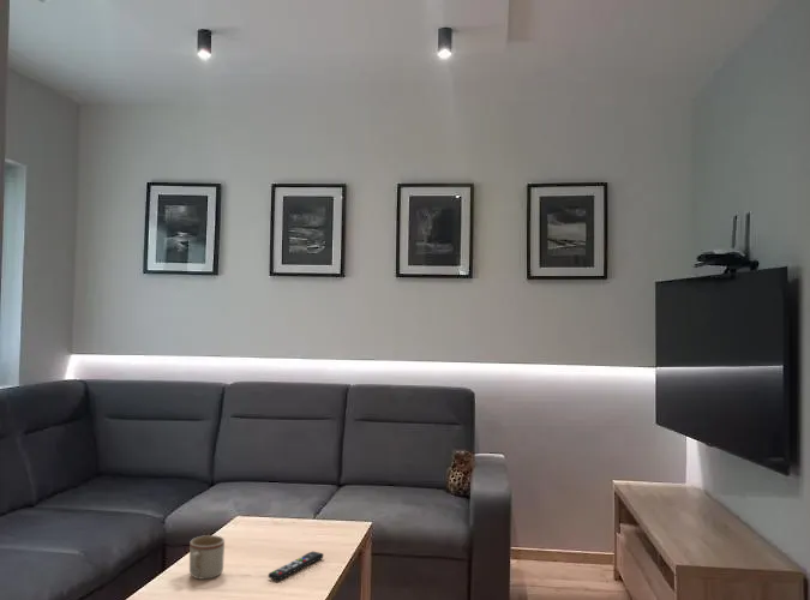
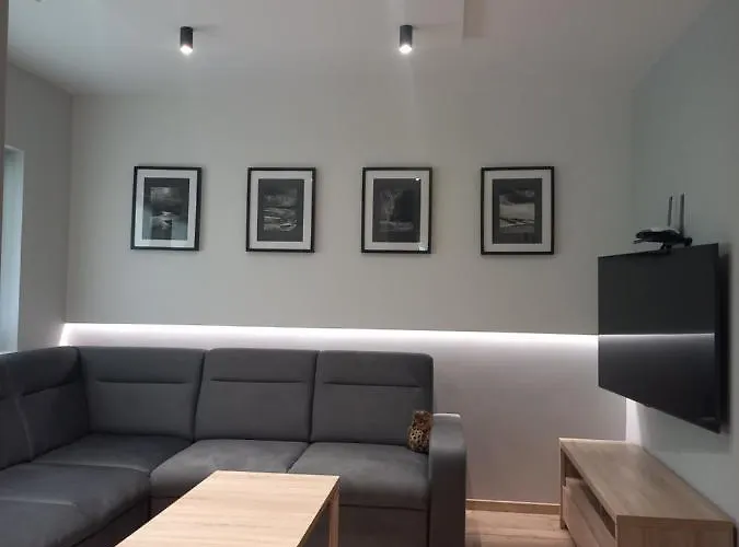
- remote control [268,551,325,581]
- mug [188,534,226,581]
